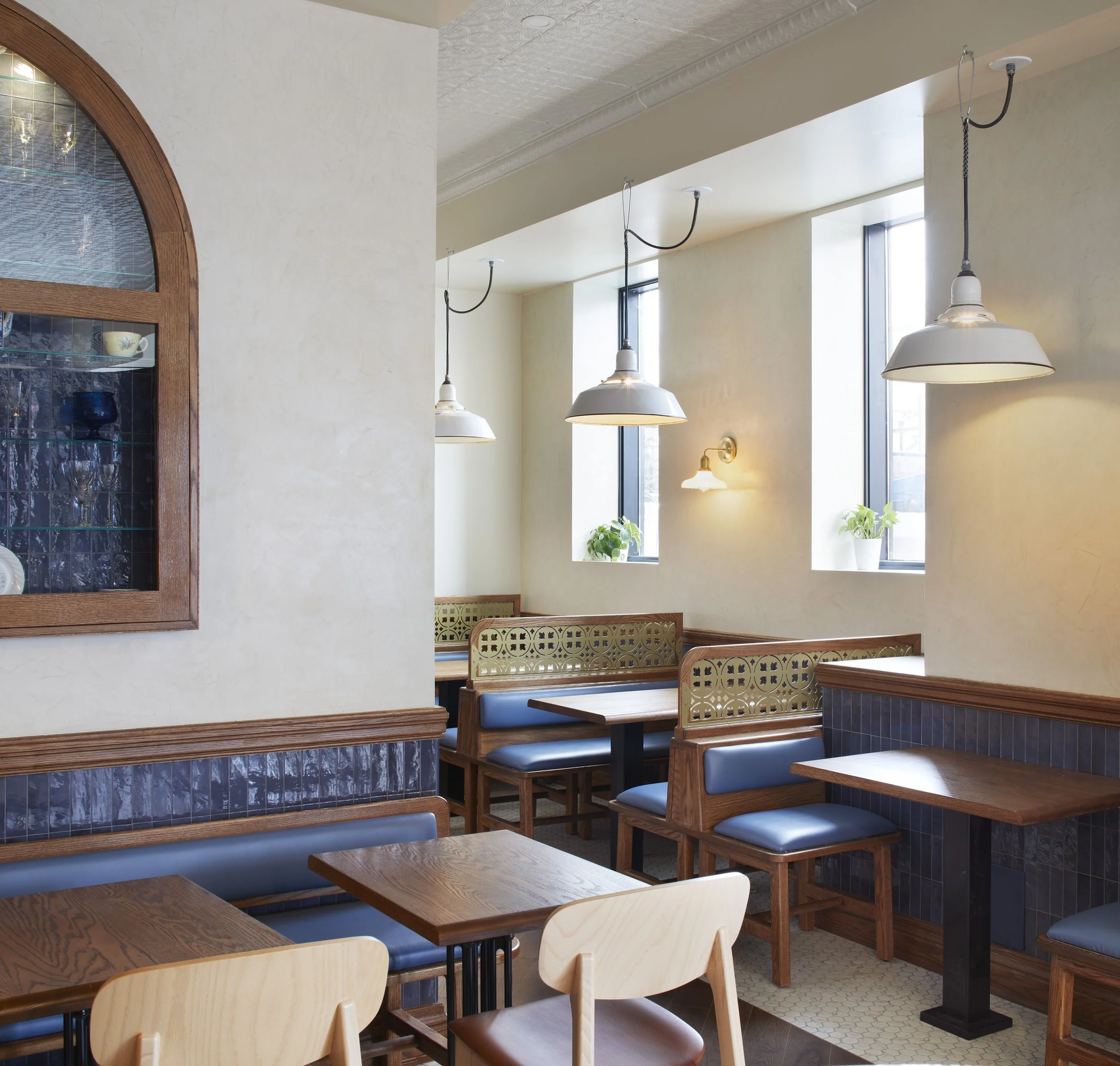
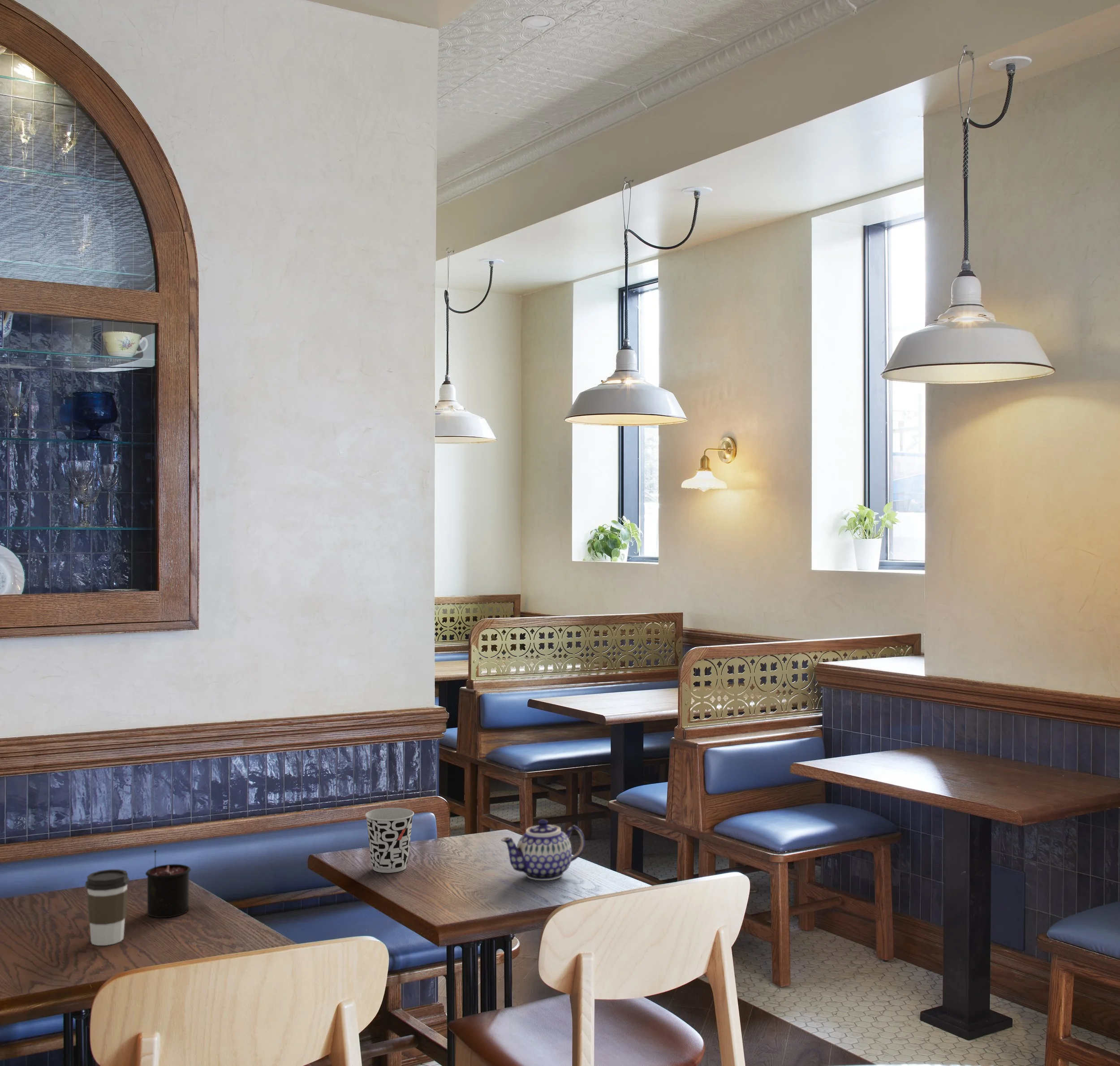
+ candle [145,850,192,918]
+ coffee cup [85,869,130,946]
+ cup [365,807,414,873]
+ teapot [500,819,586,881]
